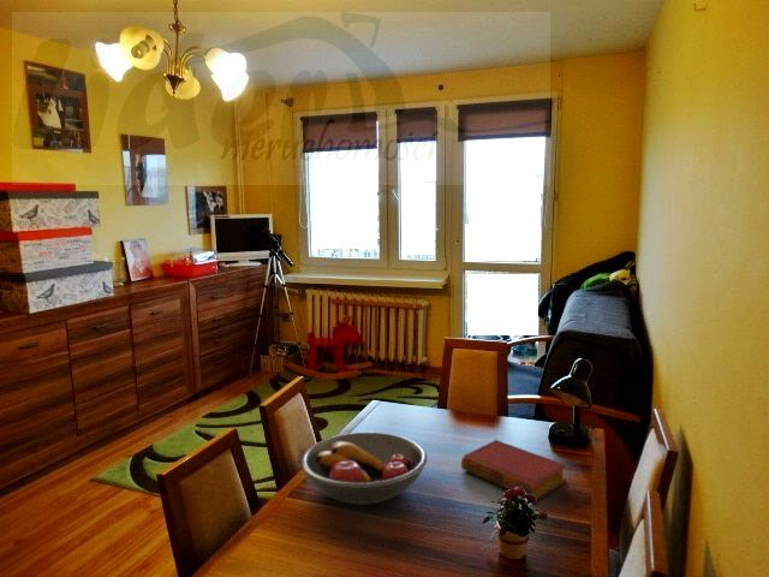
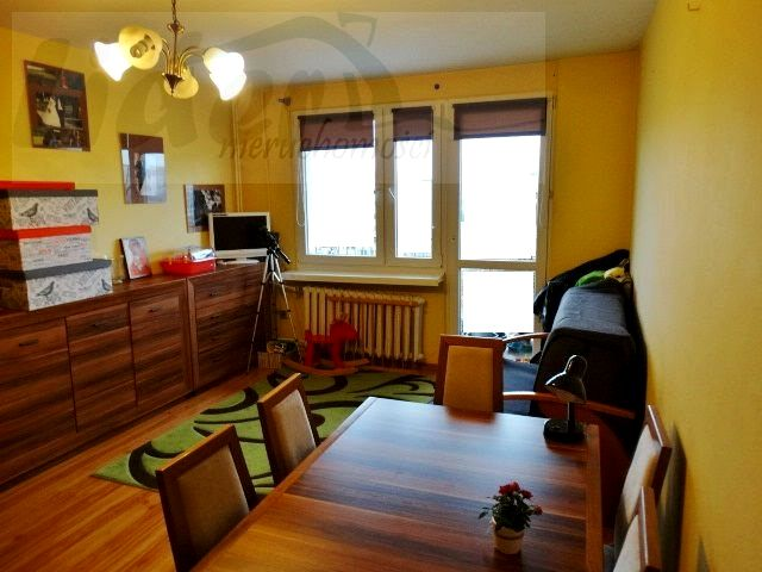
- fruit bowl [299,432,428,505]
- book [460,439,568,500]
